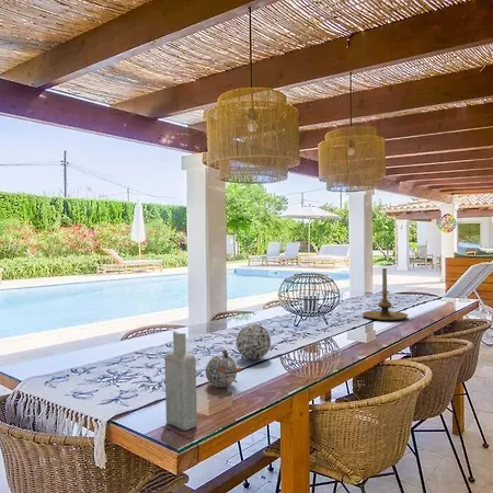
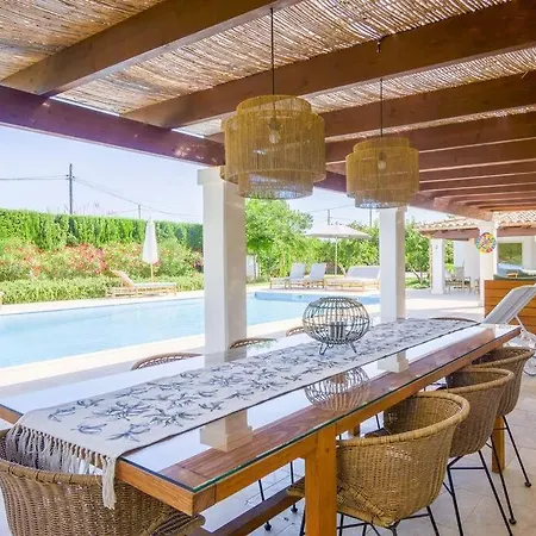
- decorative ball [234,323,272,360]
- candle holder [362,267,410,321]
- bottle [164,330,198,432]
- teapot [205,348,242,389]
